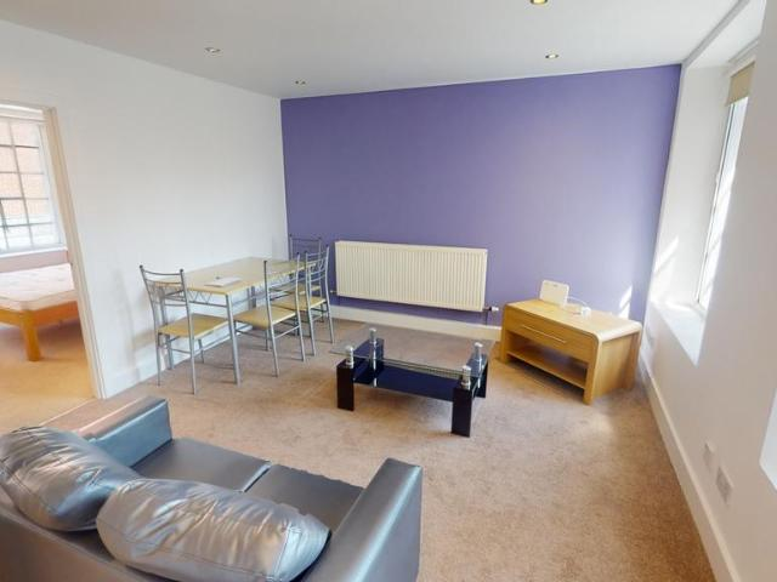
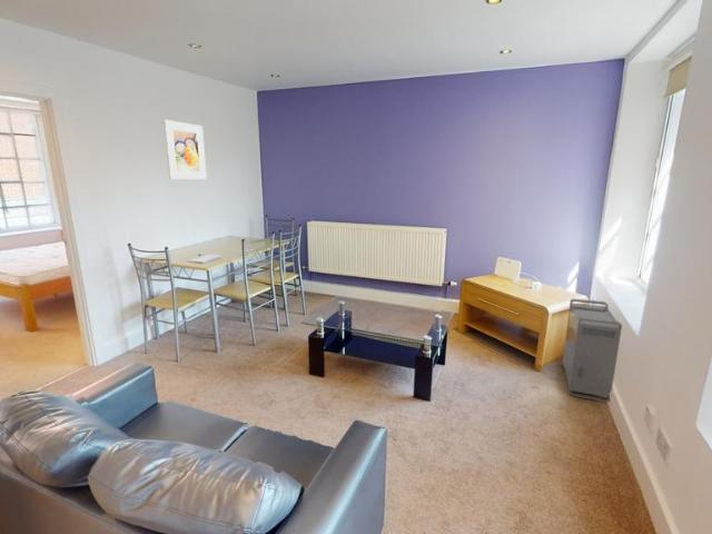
+ storage bin [562,298,623,403]
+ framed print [162,119,208,180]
